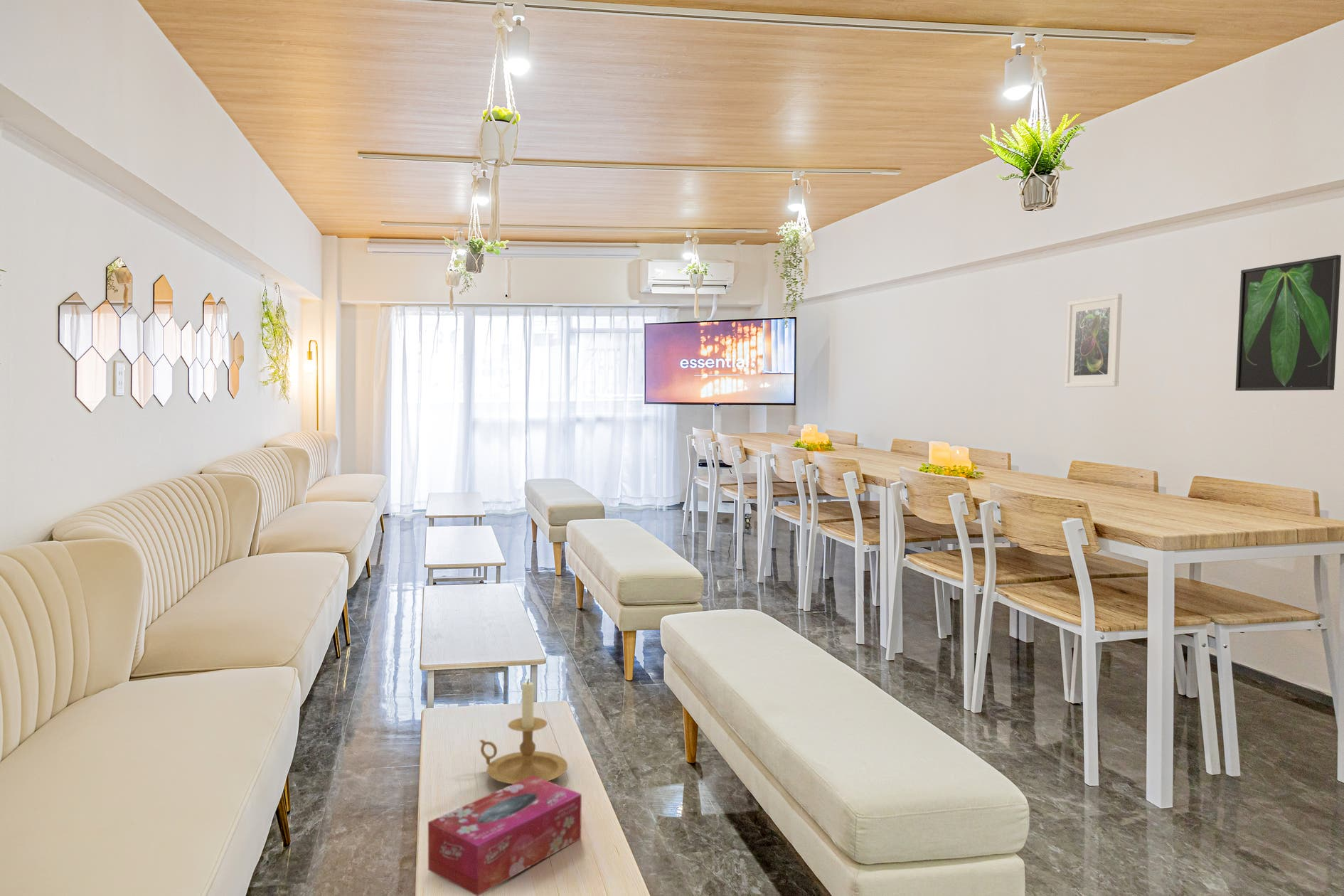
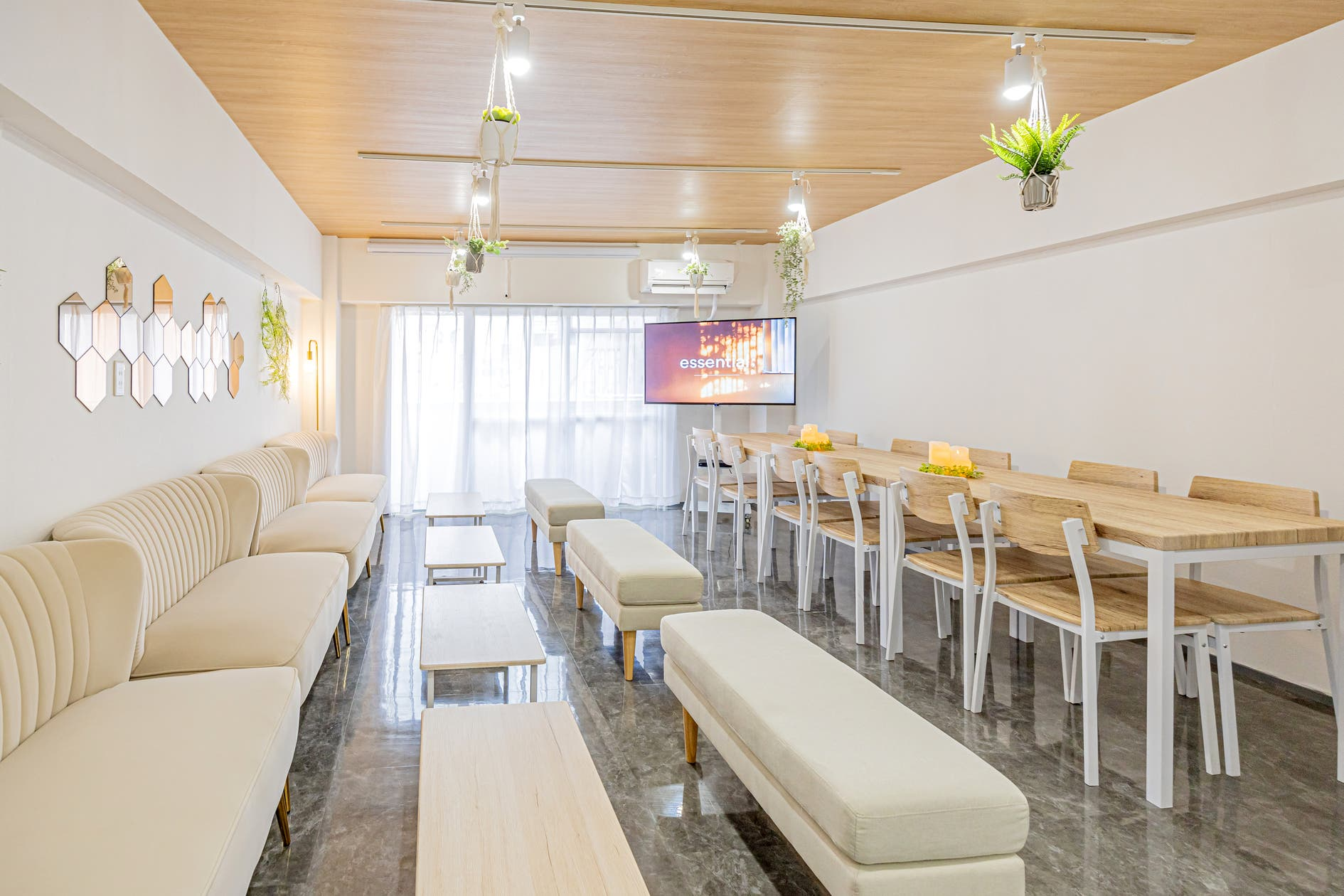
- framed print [1065,293,1123,388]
- candle holder [479,678,568,785]
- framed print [1234,254,1342,392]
- tissue box [427,776,582,896]
